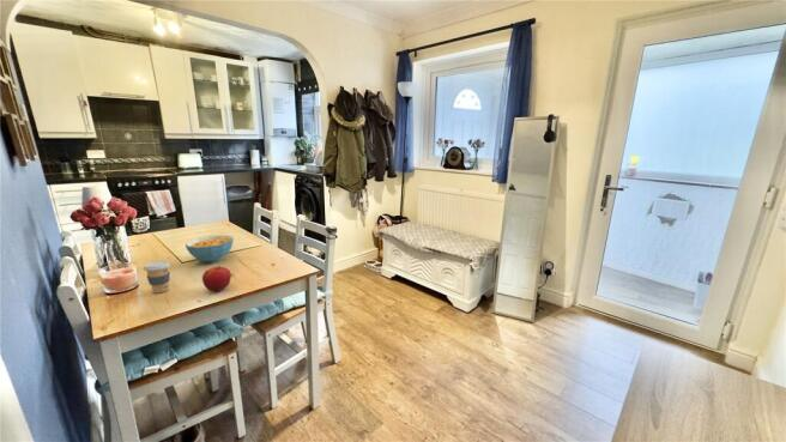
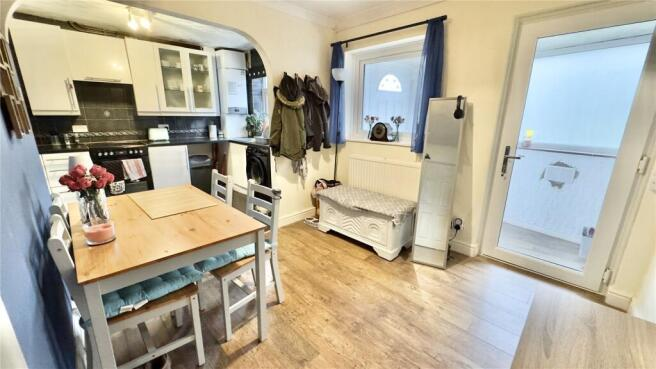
- fruit [201,265,232,292]
- coffee cup [143,260,171,295]
- cereal bowl [185,234,235,264]
